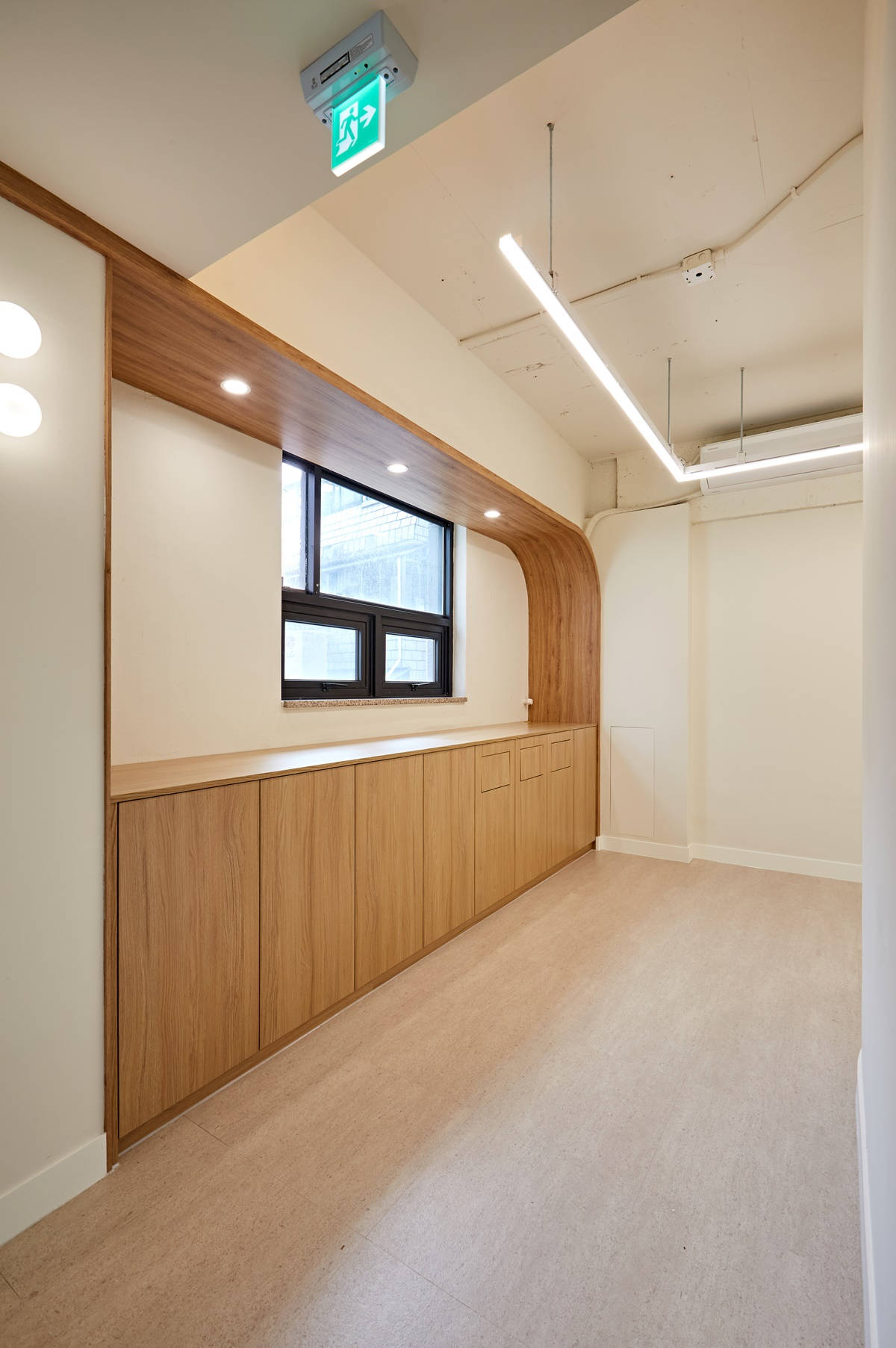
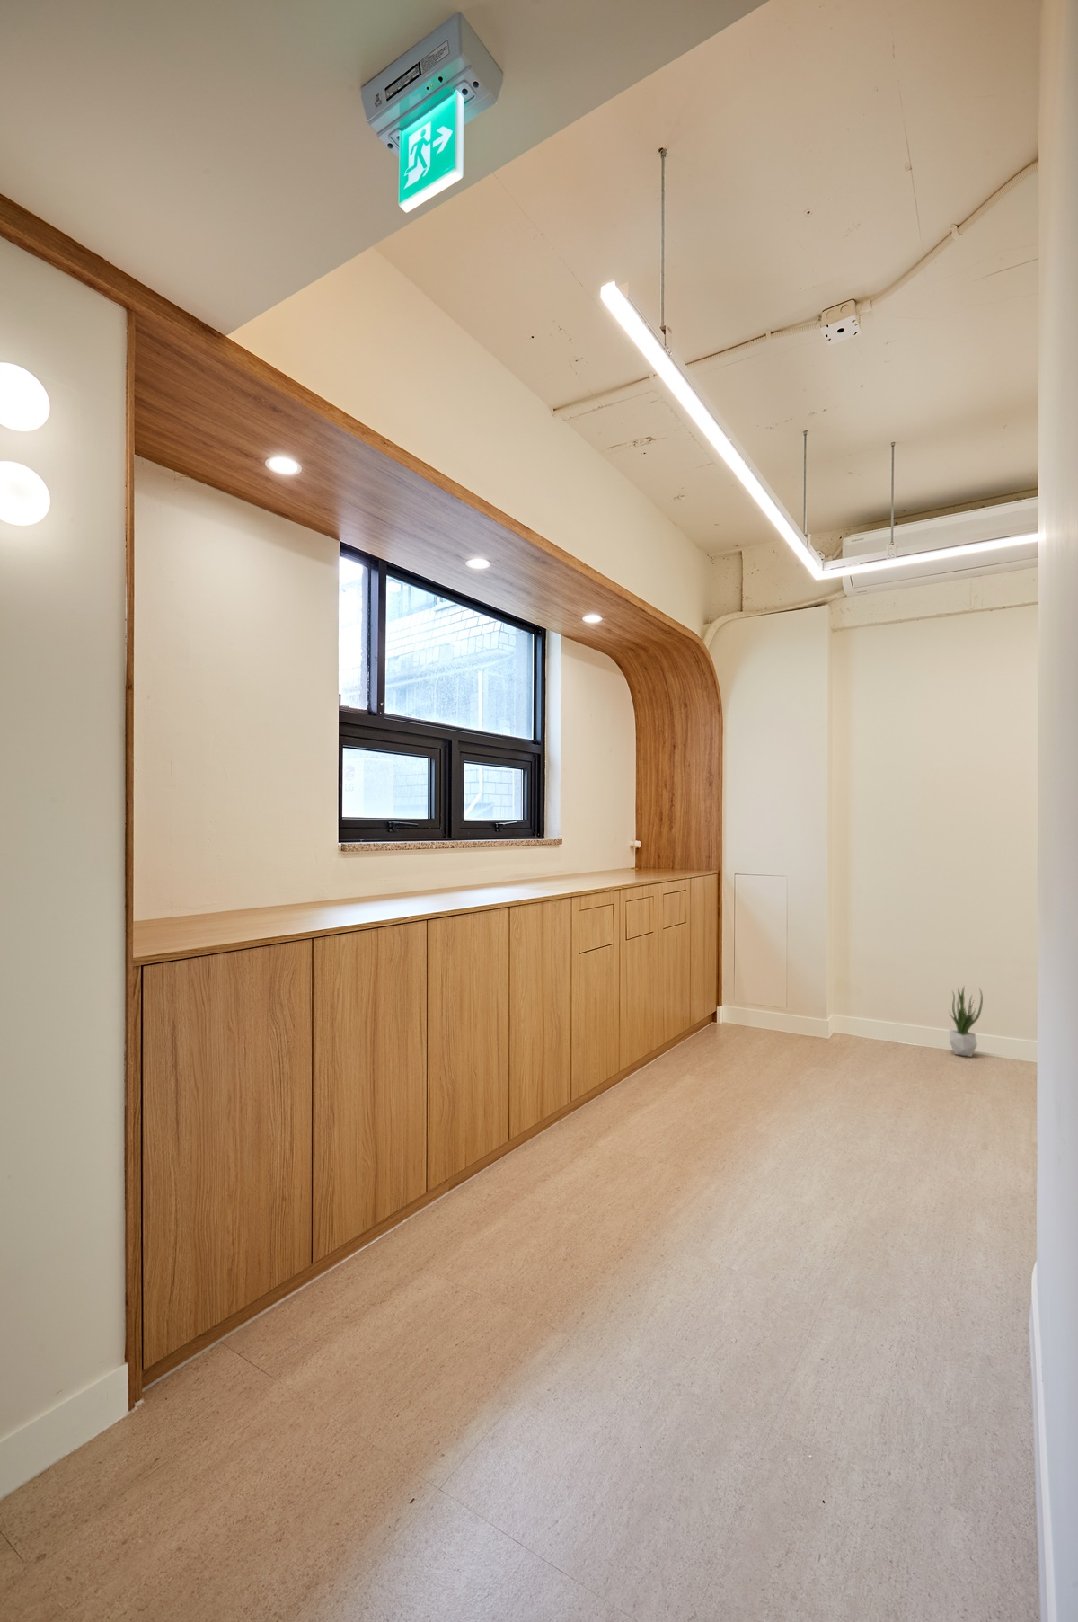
+ potted plant [948,984,984,1058]
